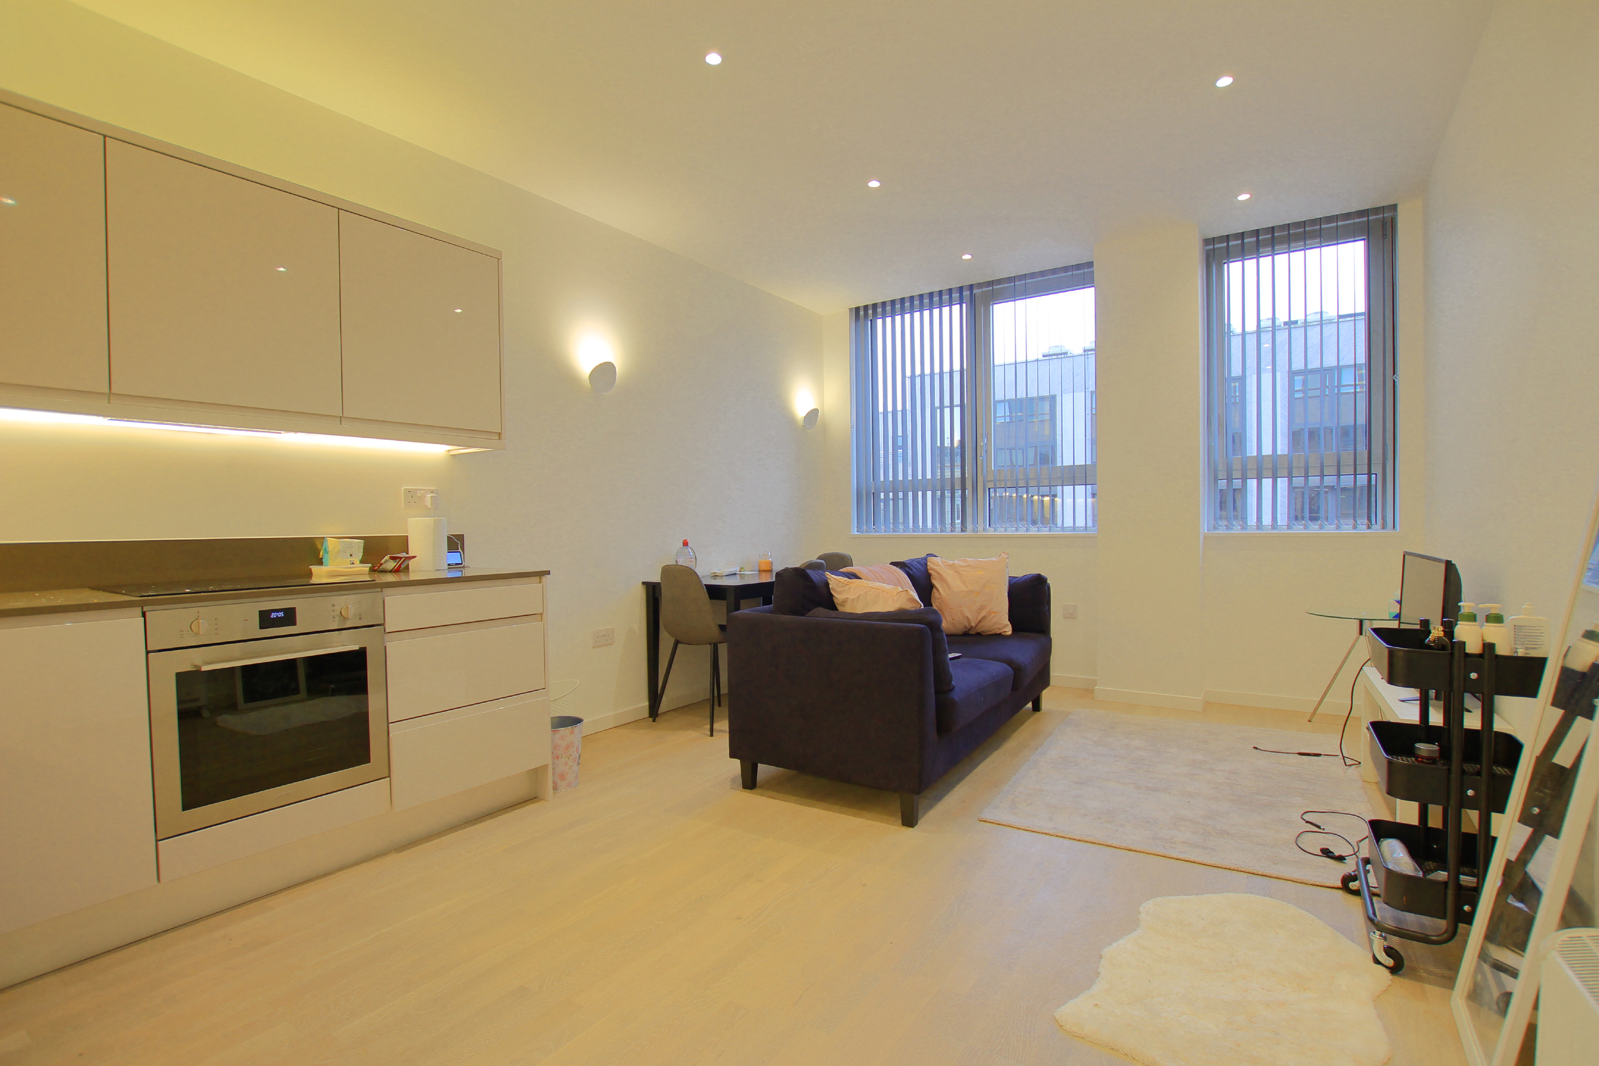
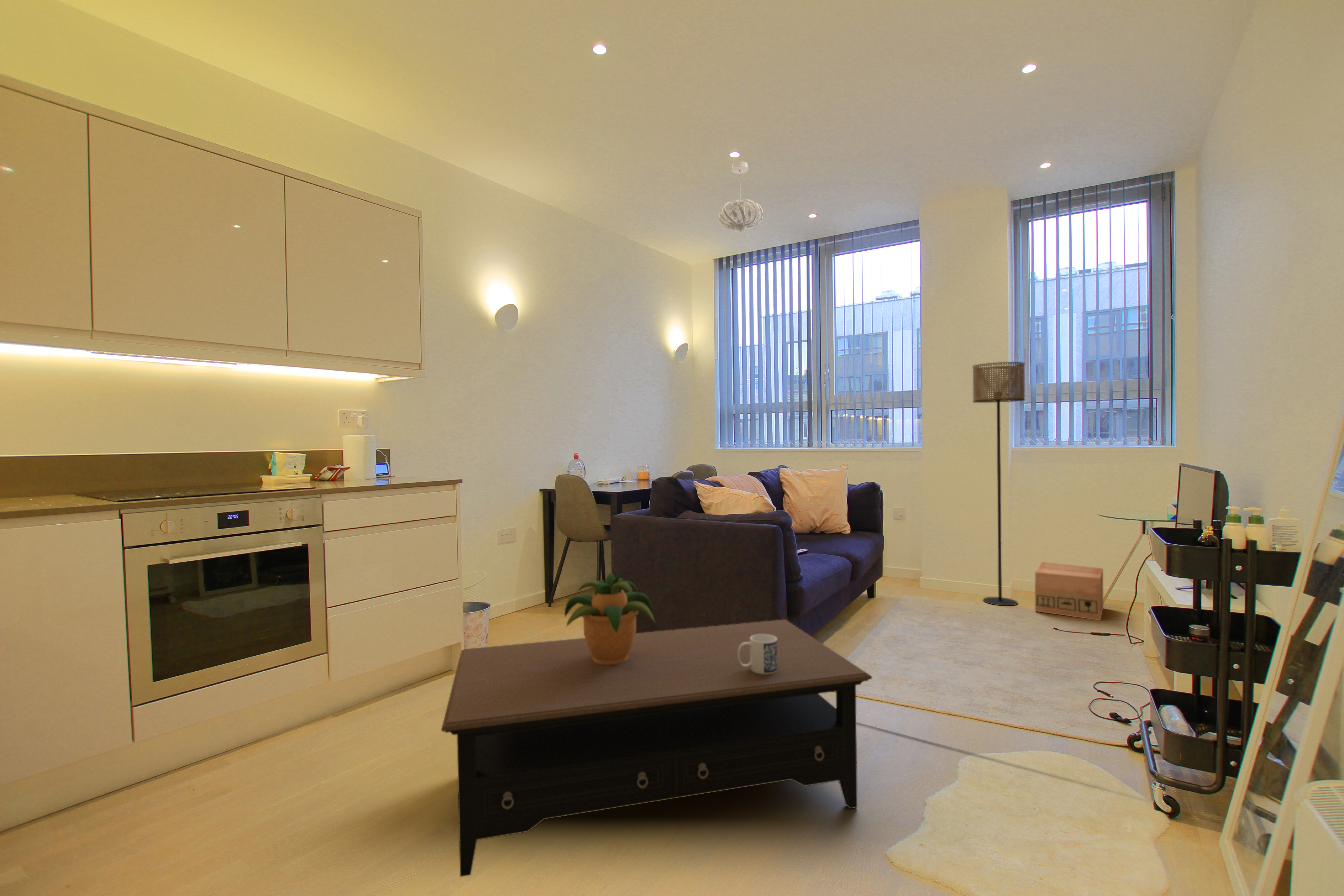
+ coffee table [441,619,872,877]
+ floor lamp [972,362,1025,606]
+ mug [738,634,777,674]
+ pendant light [718,161,764,232]
+ potted plant [564,572,656,665]
+ cardboard box [1035,562,1104,621]
